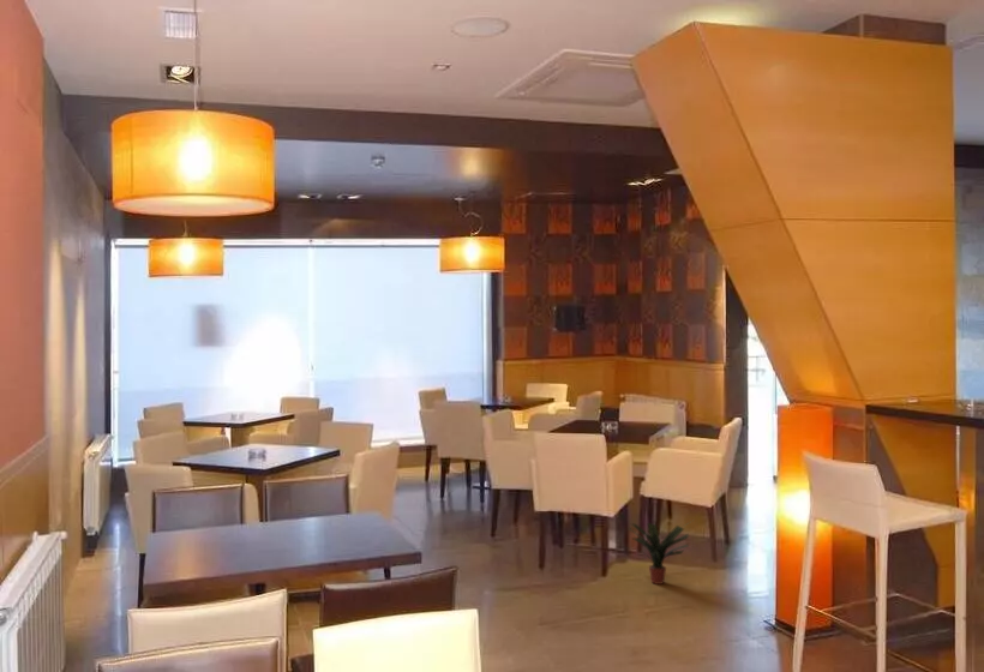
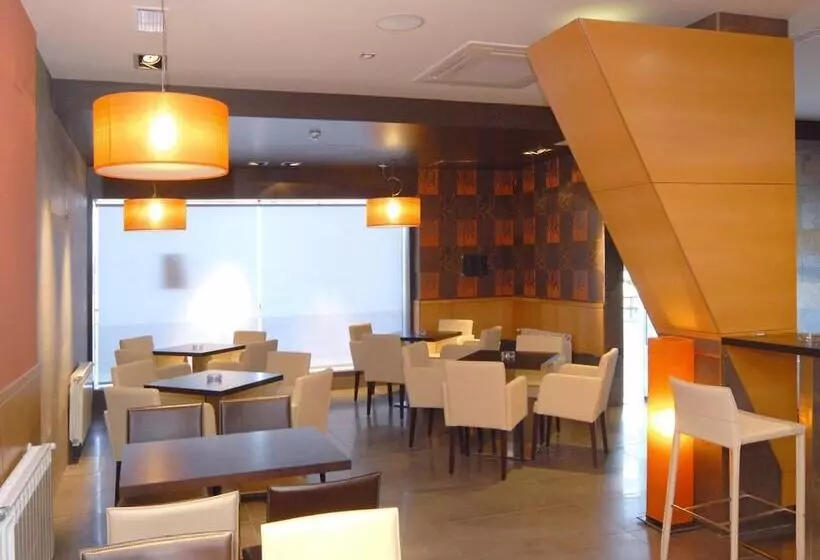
- potted plant [624,520,694,586]
